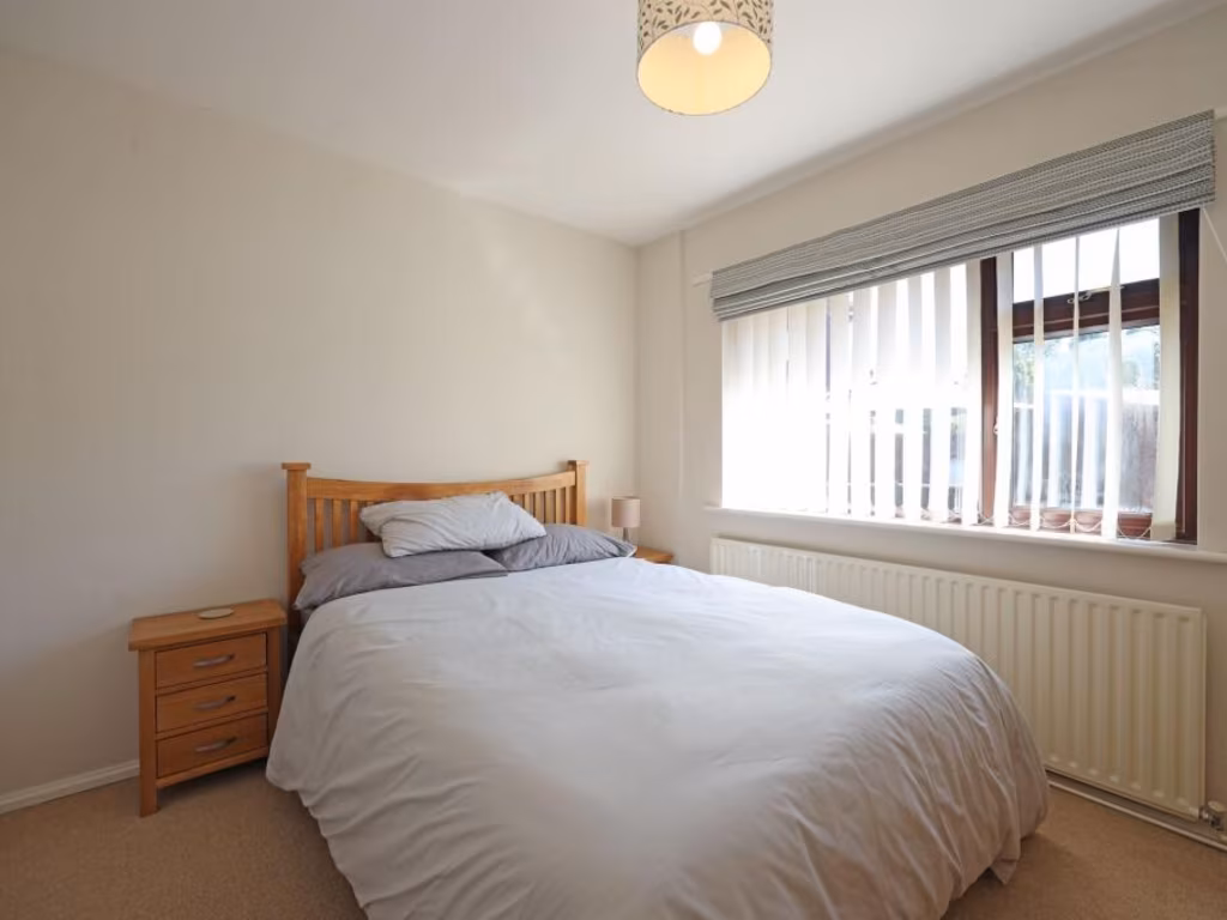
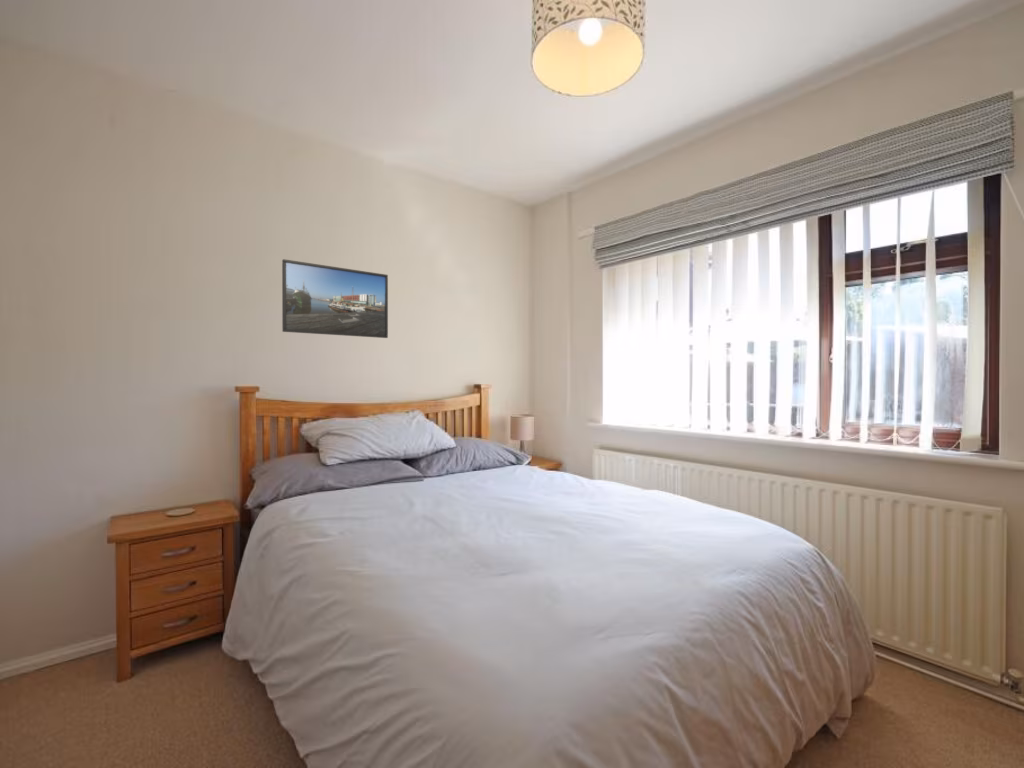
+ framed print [281,258,389,339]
